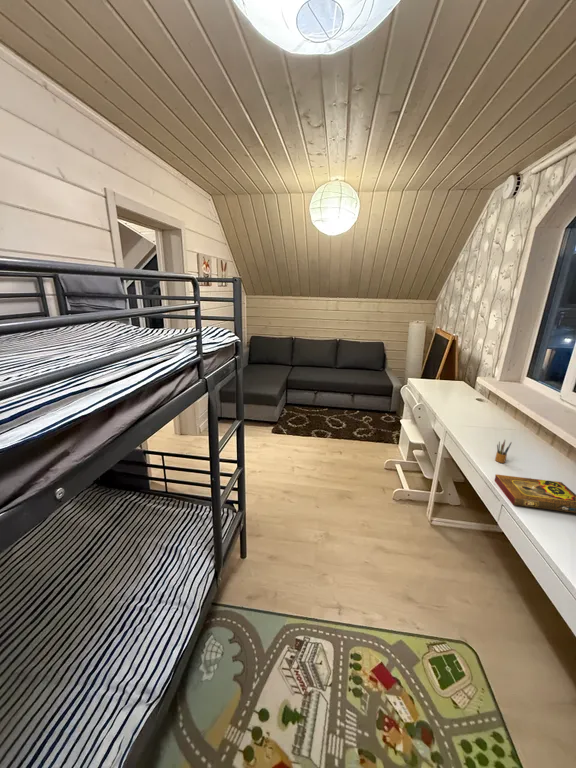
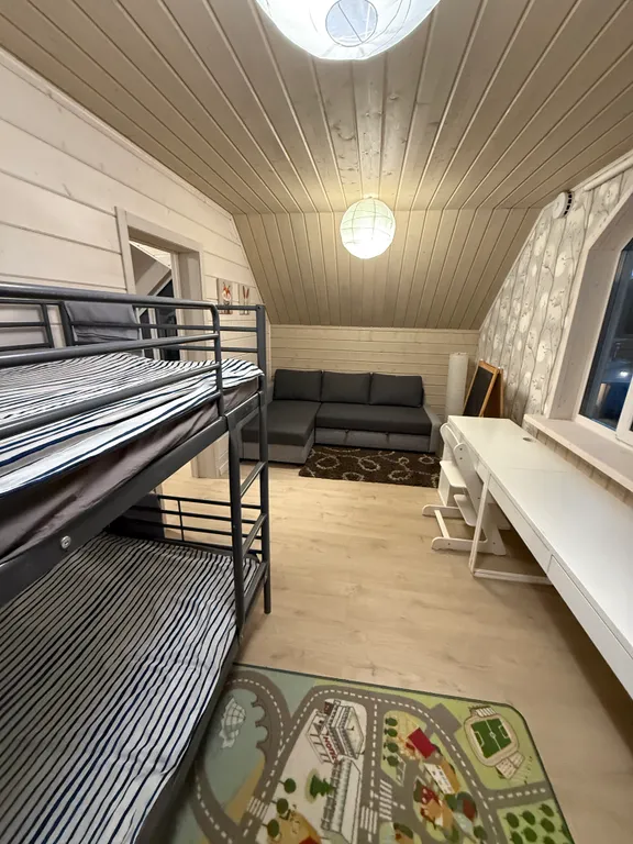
- pencil box [494,439,512,464]
- book [494,473,576,514]
